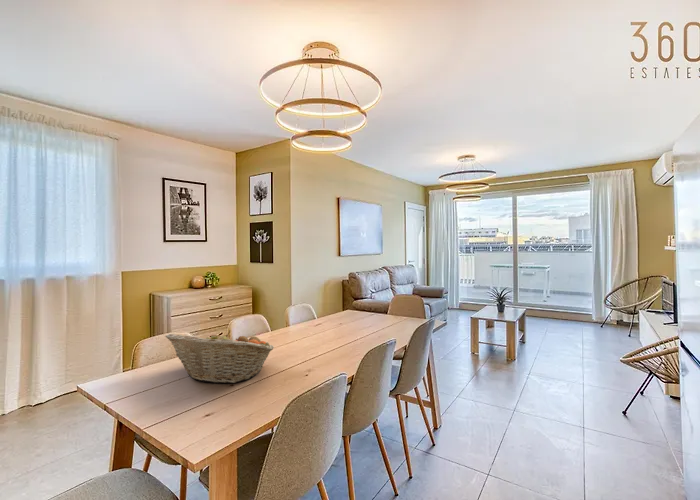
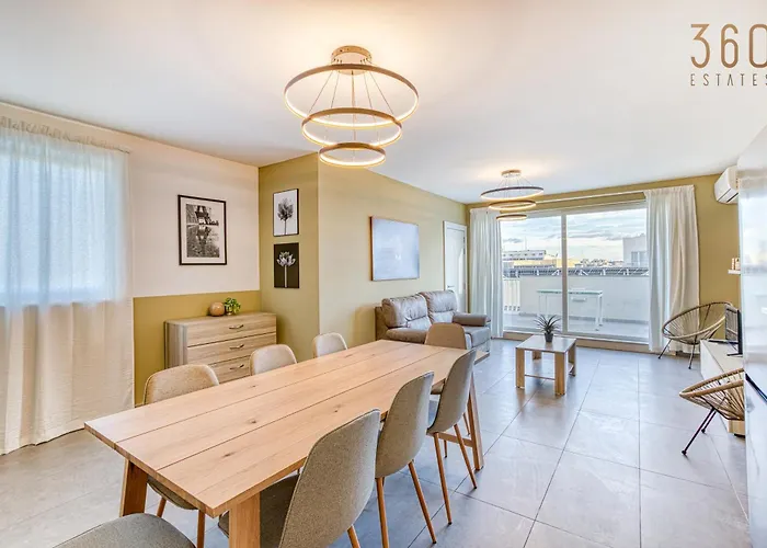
- fruit basket [164,329,275,384]
